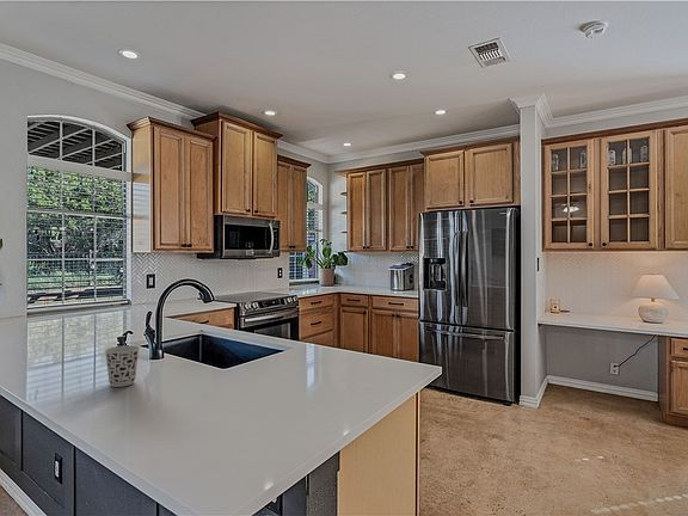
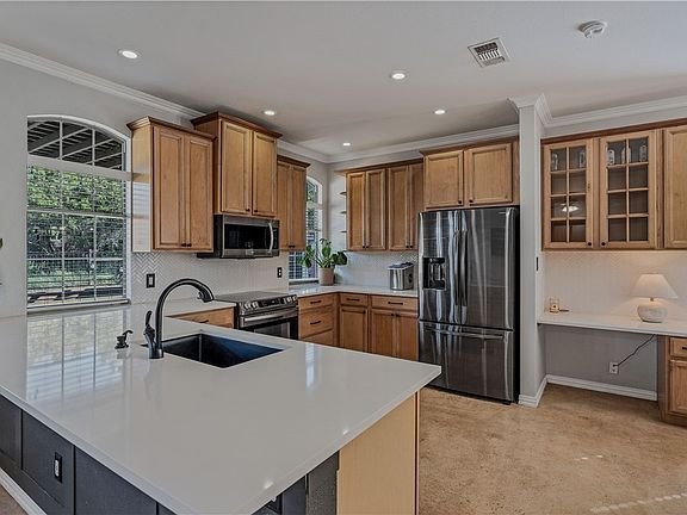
- cup [104,344,141,388]
